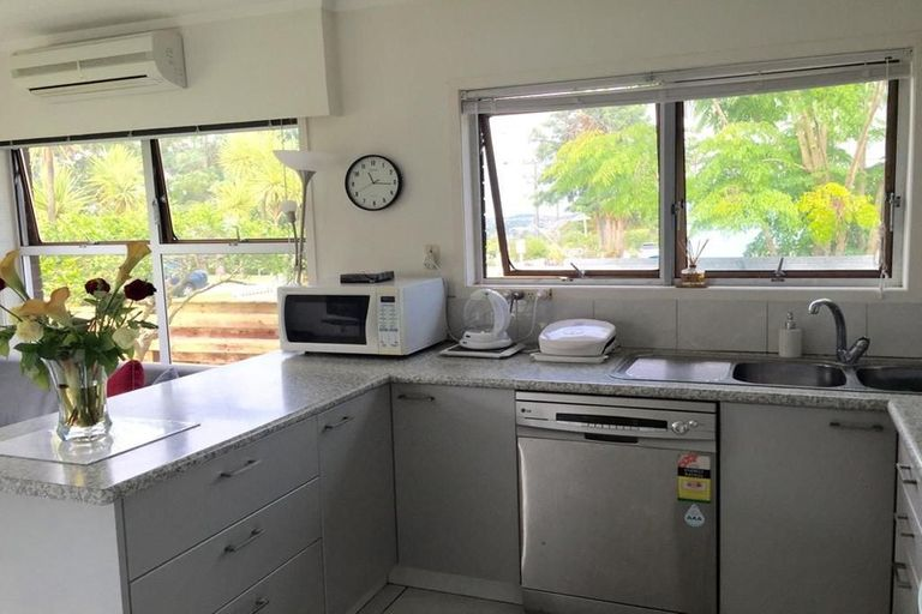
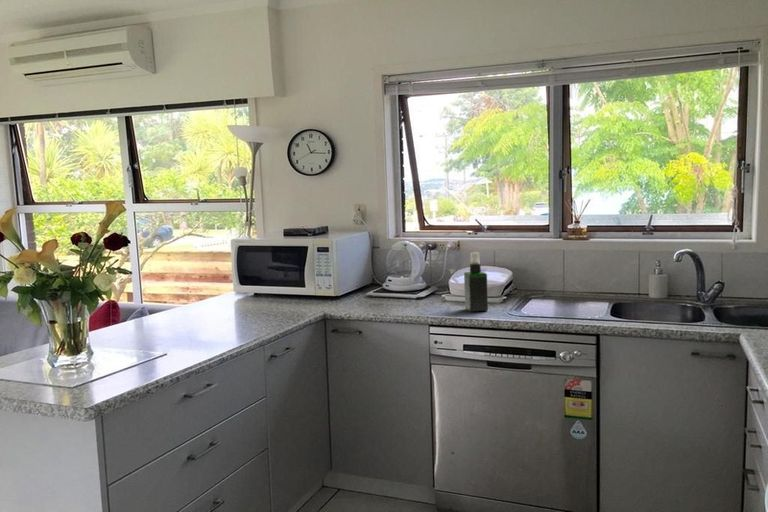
+ spray bottle [463,251,489,313]
